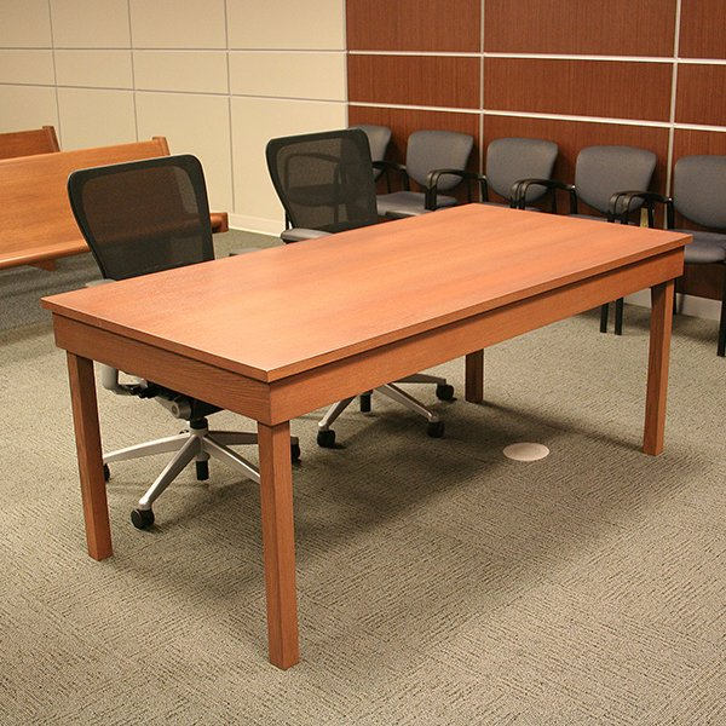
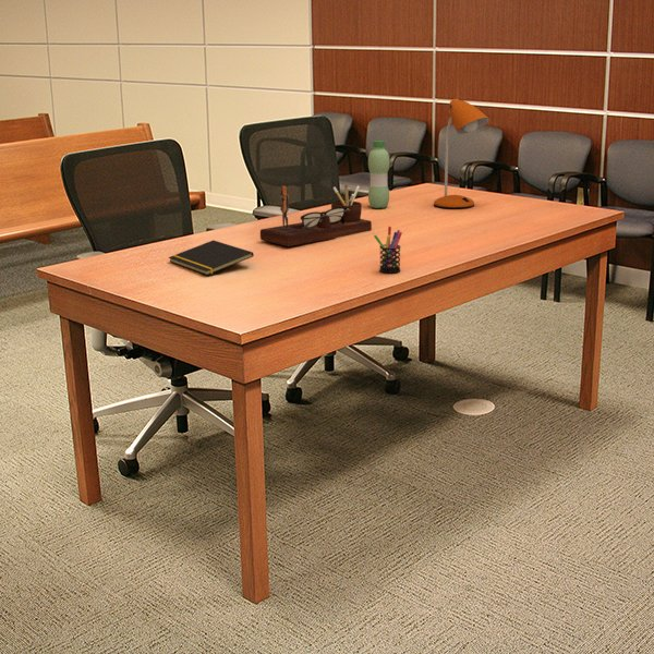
+ pen holder [373,226,403,274]
+ desk organizer [259,184,373,247]
+ notepad [168,239,255,276]
+ water bottle [367,140,390,209]
+ desk lamp [433,98,491,209]
